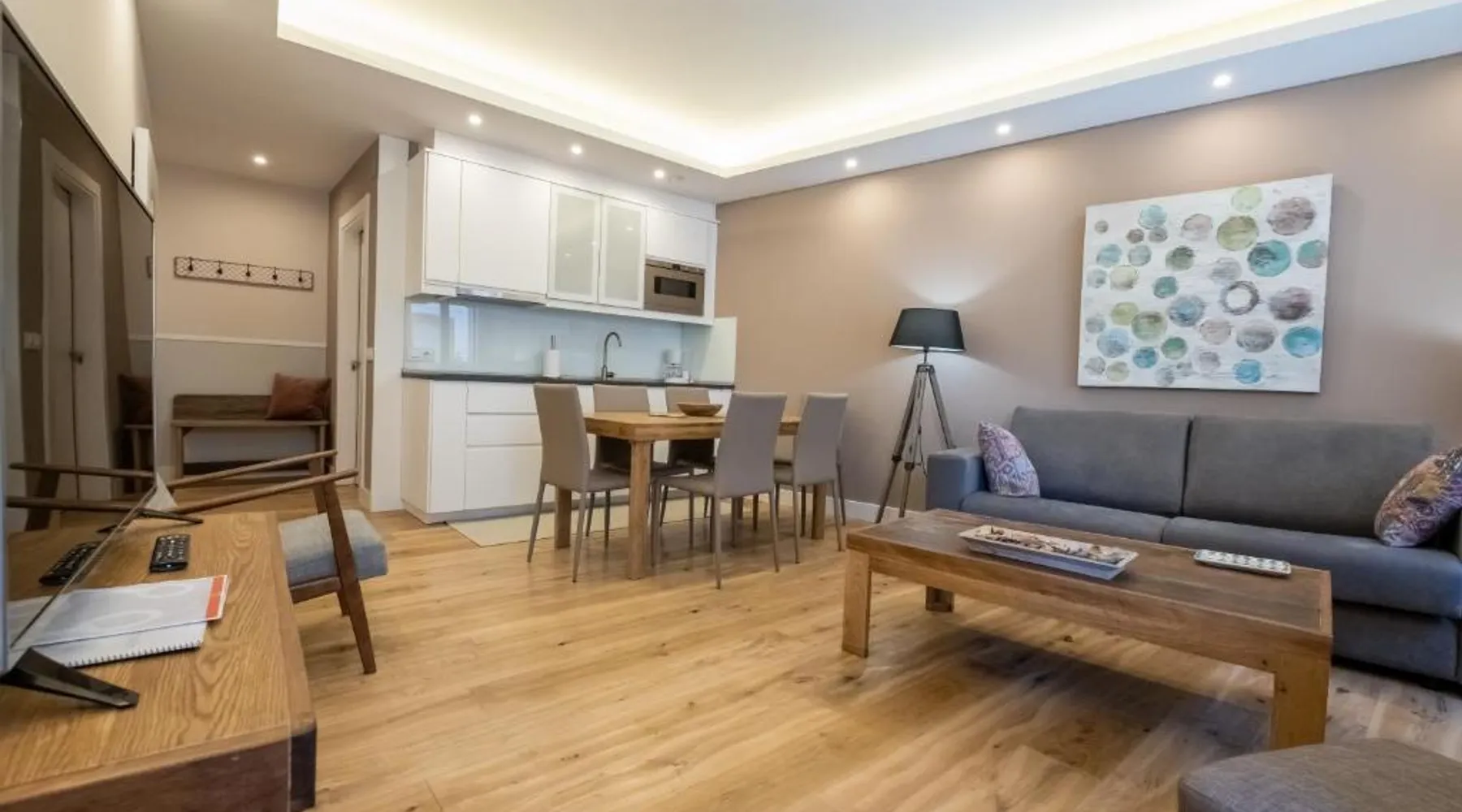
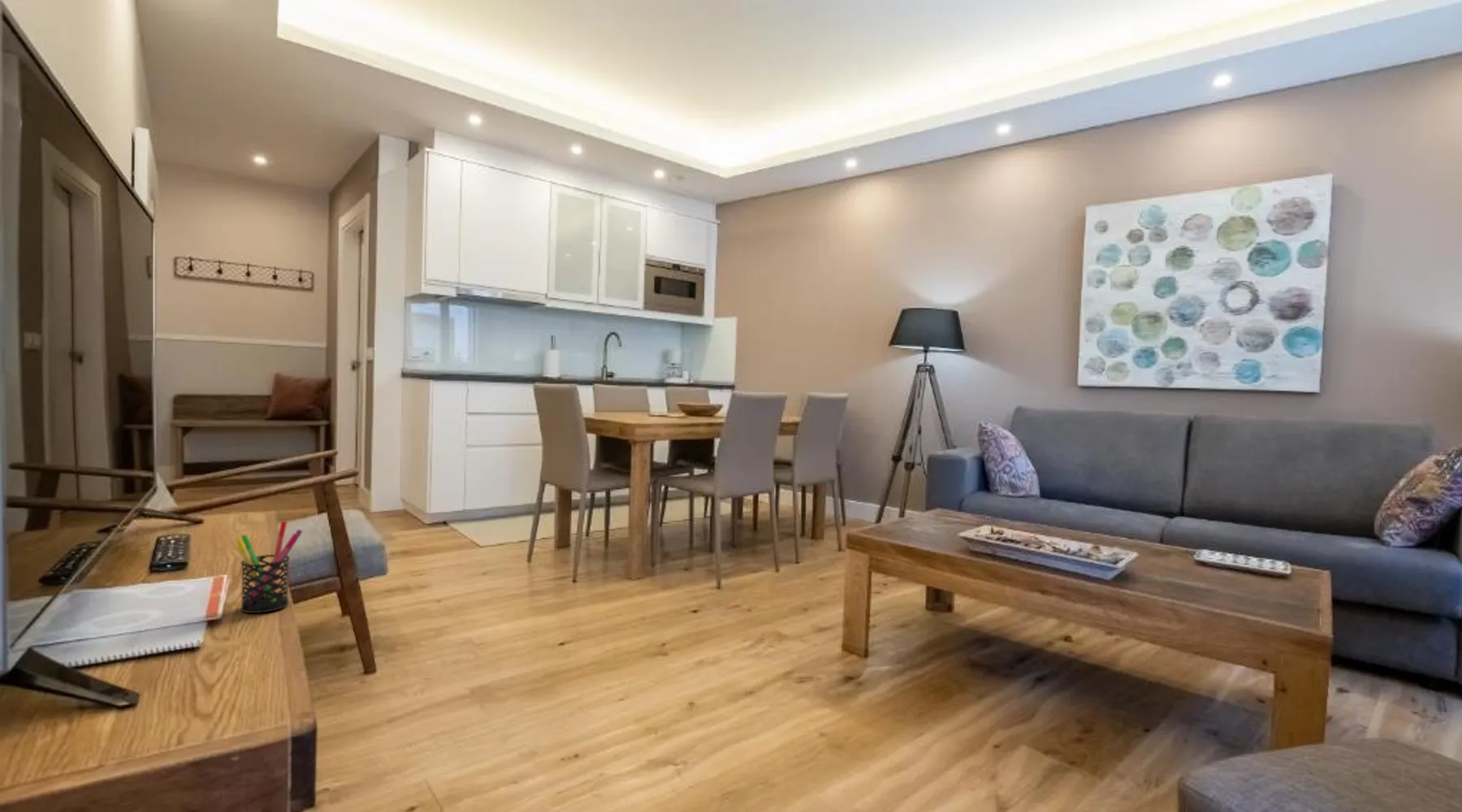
+ pen holder [234,520,304,614]
